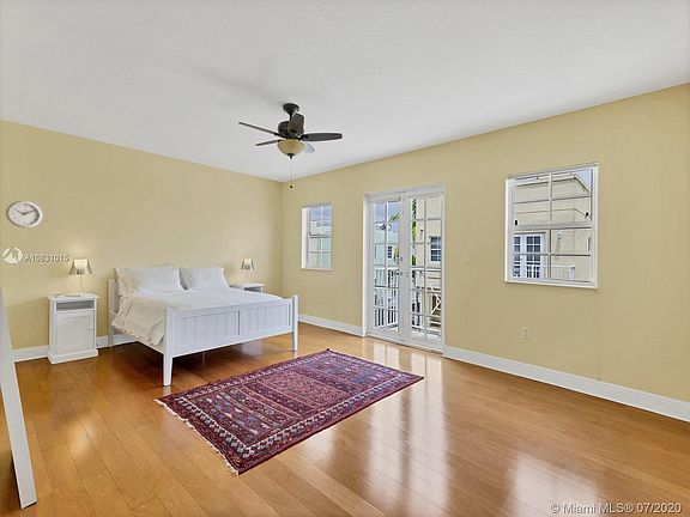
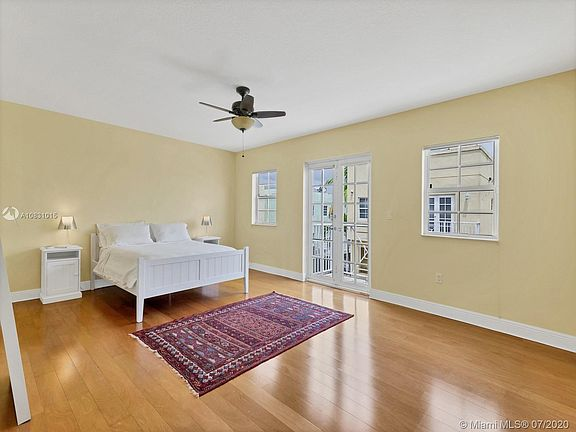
- wall clock [5,200,43,229]
